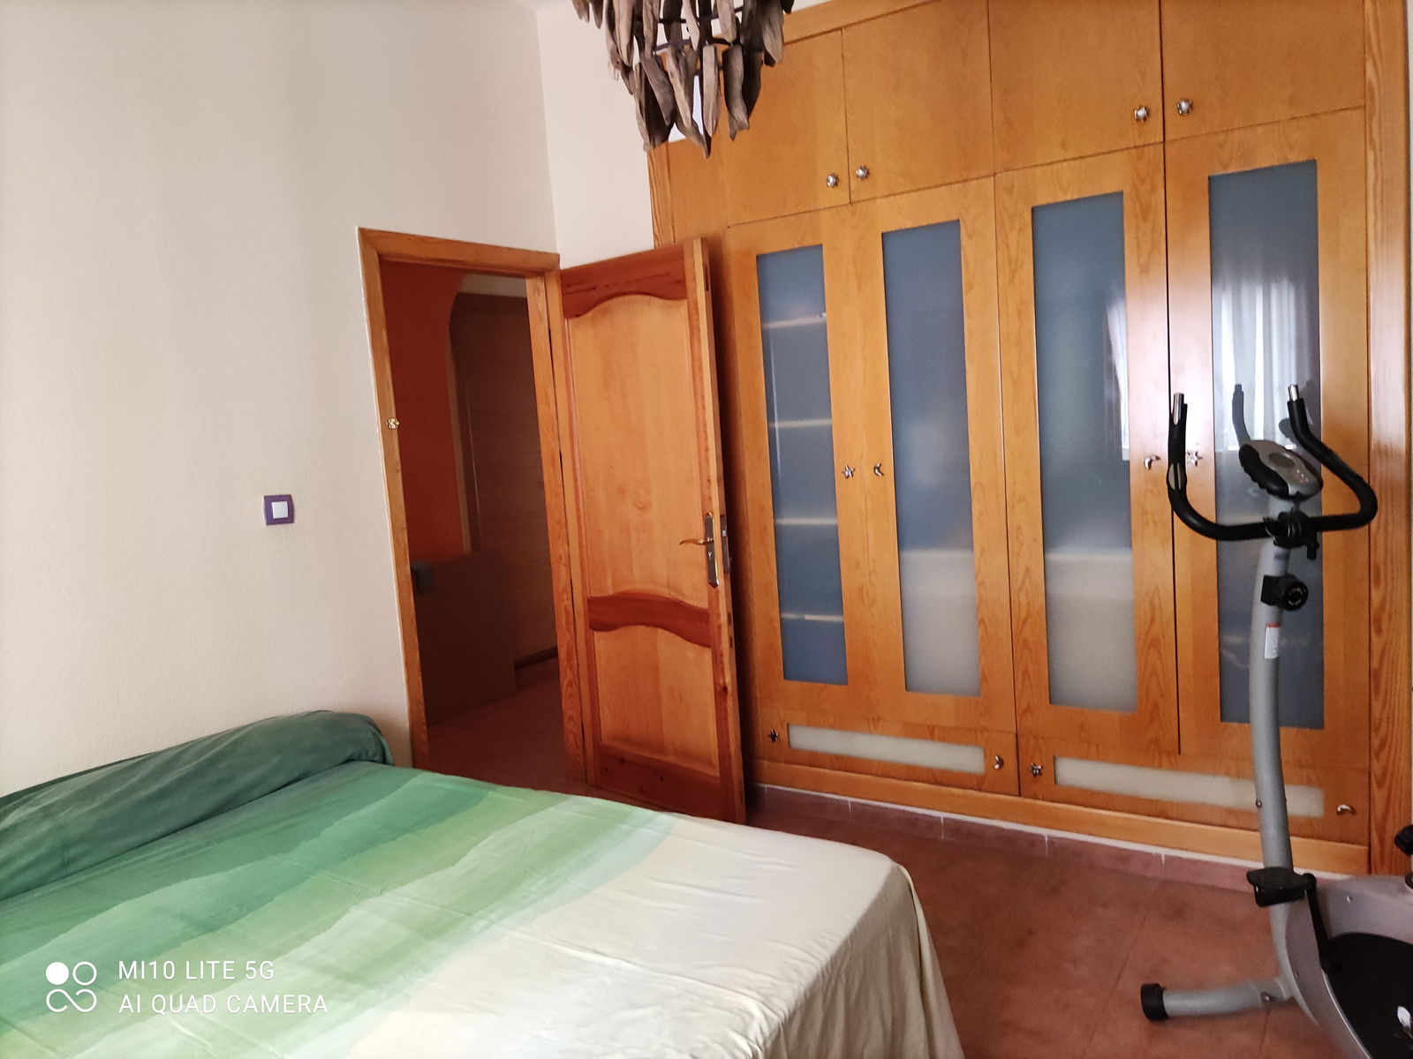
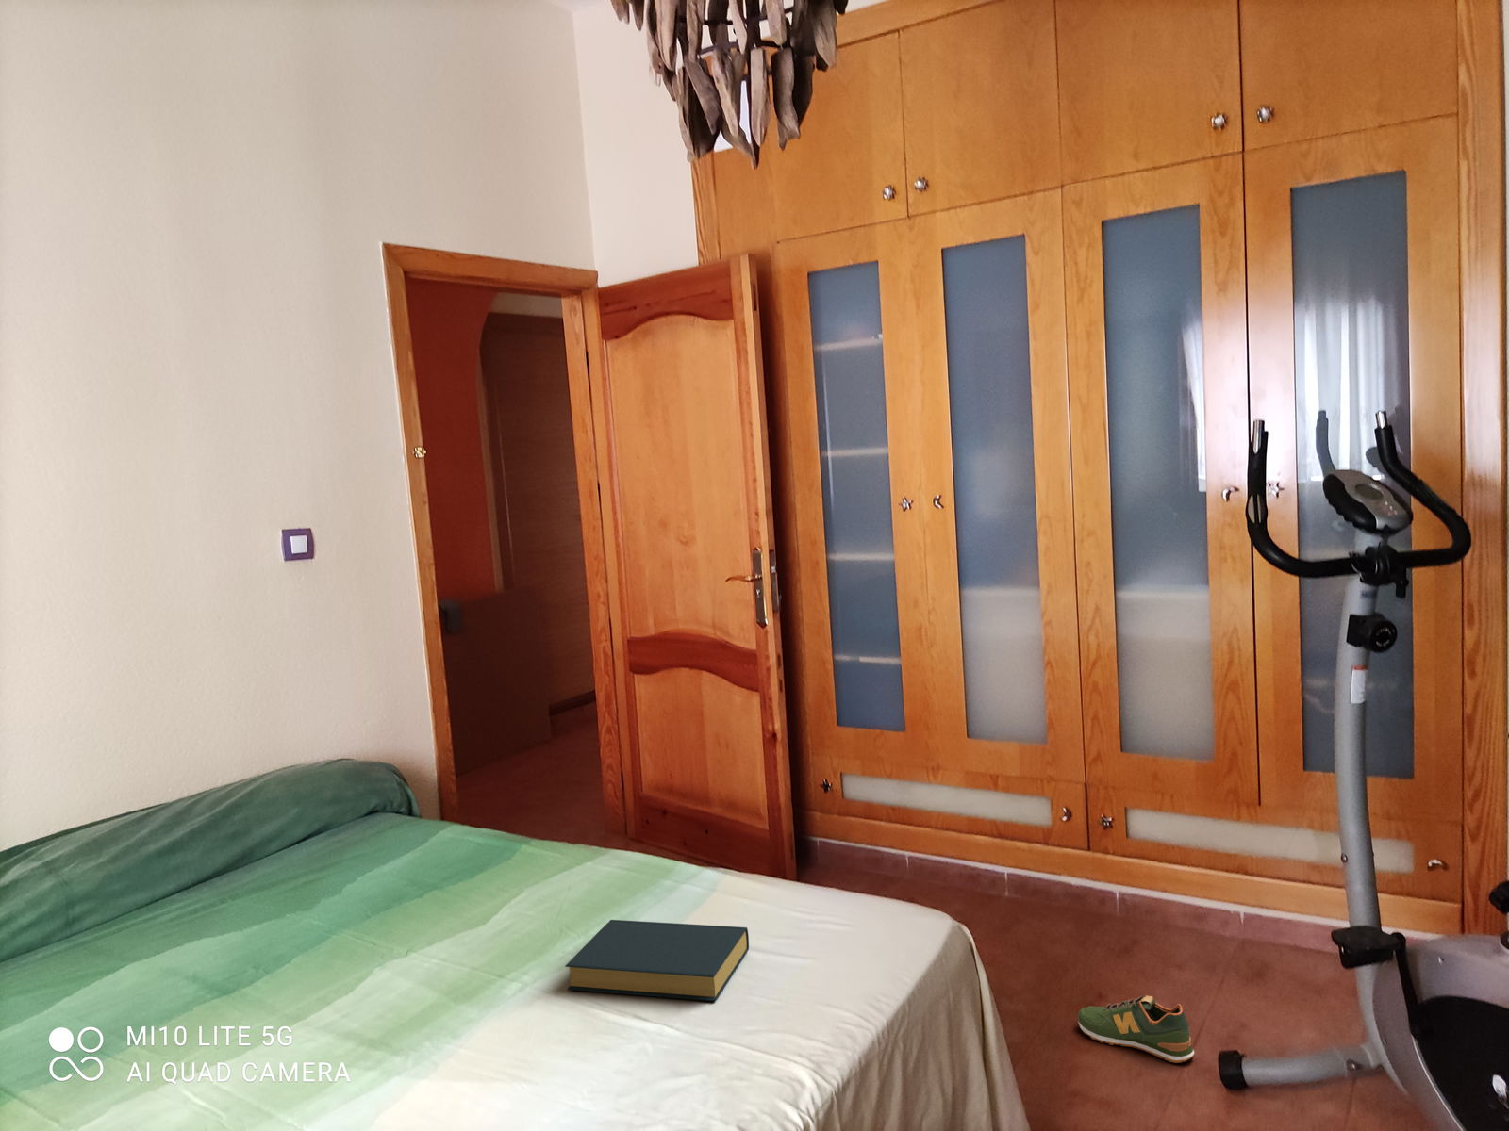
+ shoe [1076,994,1195,1064]
+ hardback book [564,920,750,1002]
